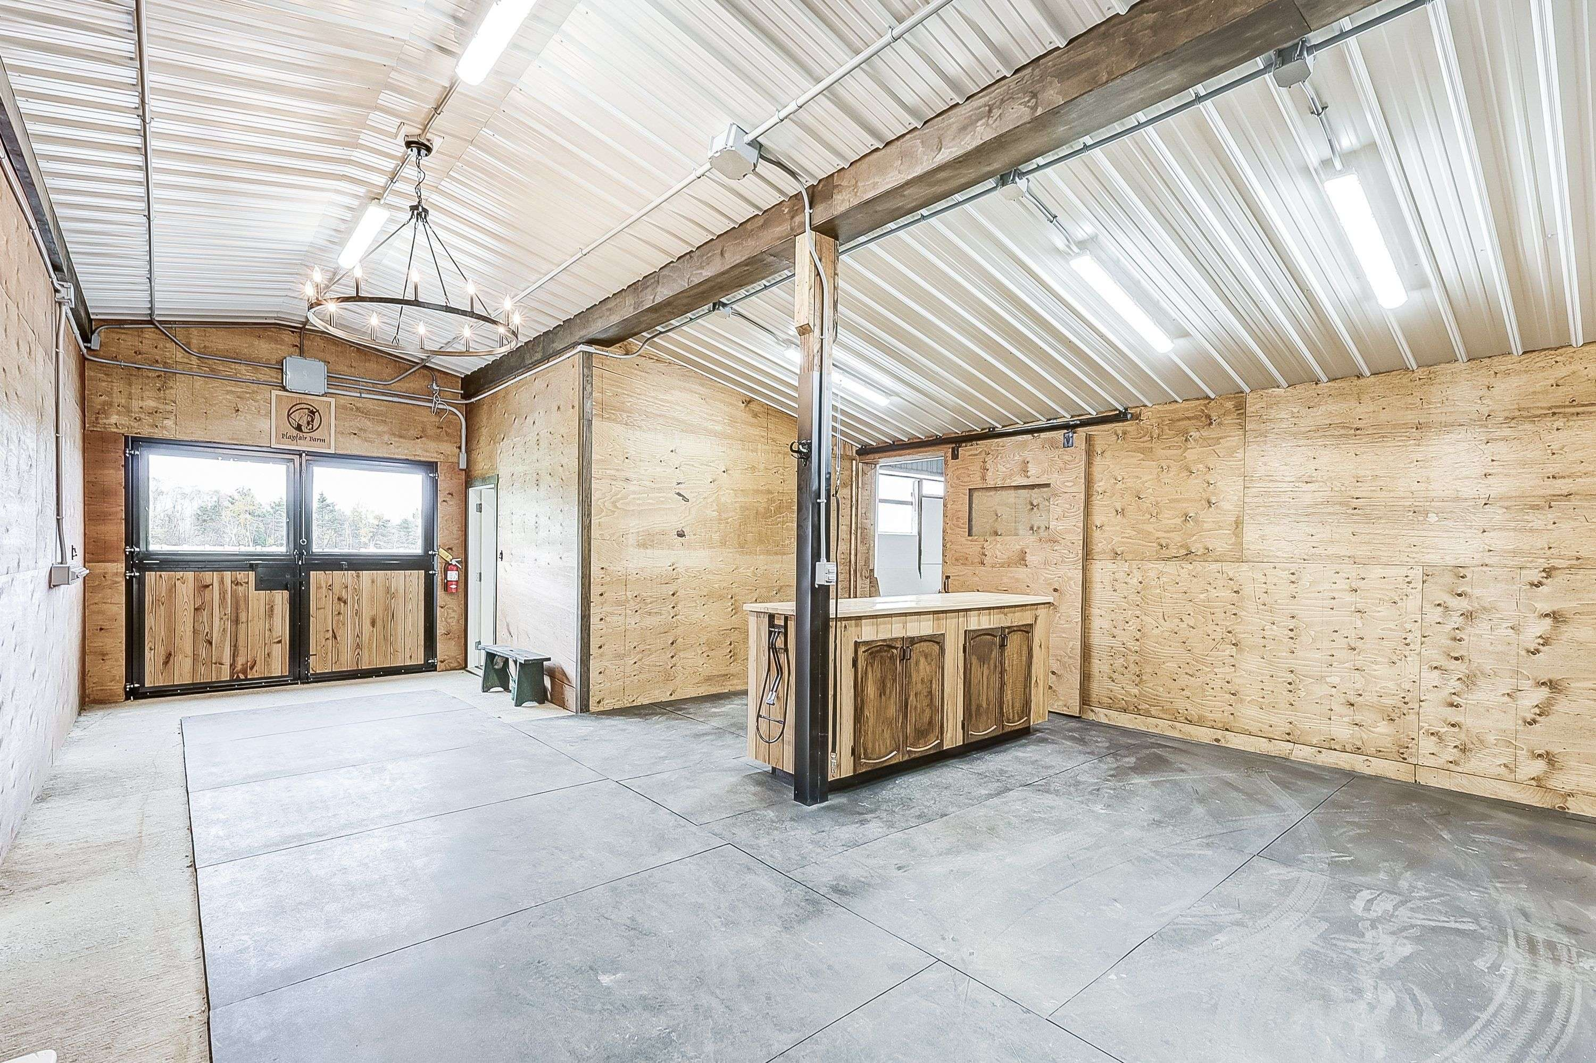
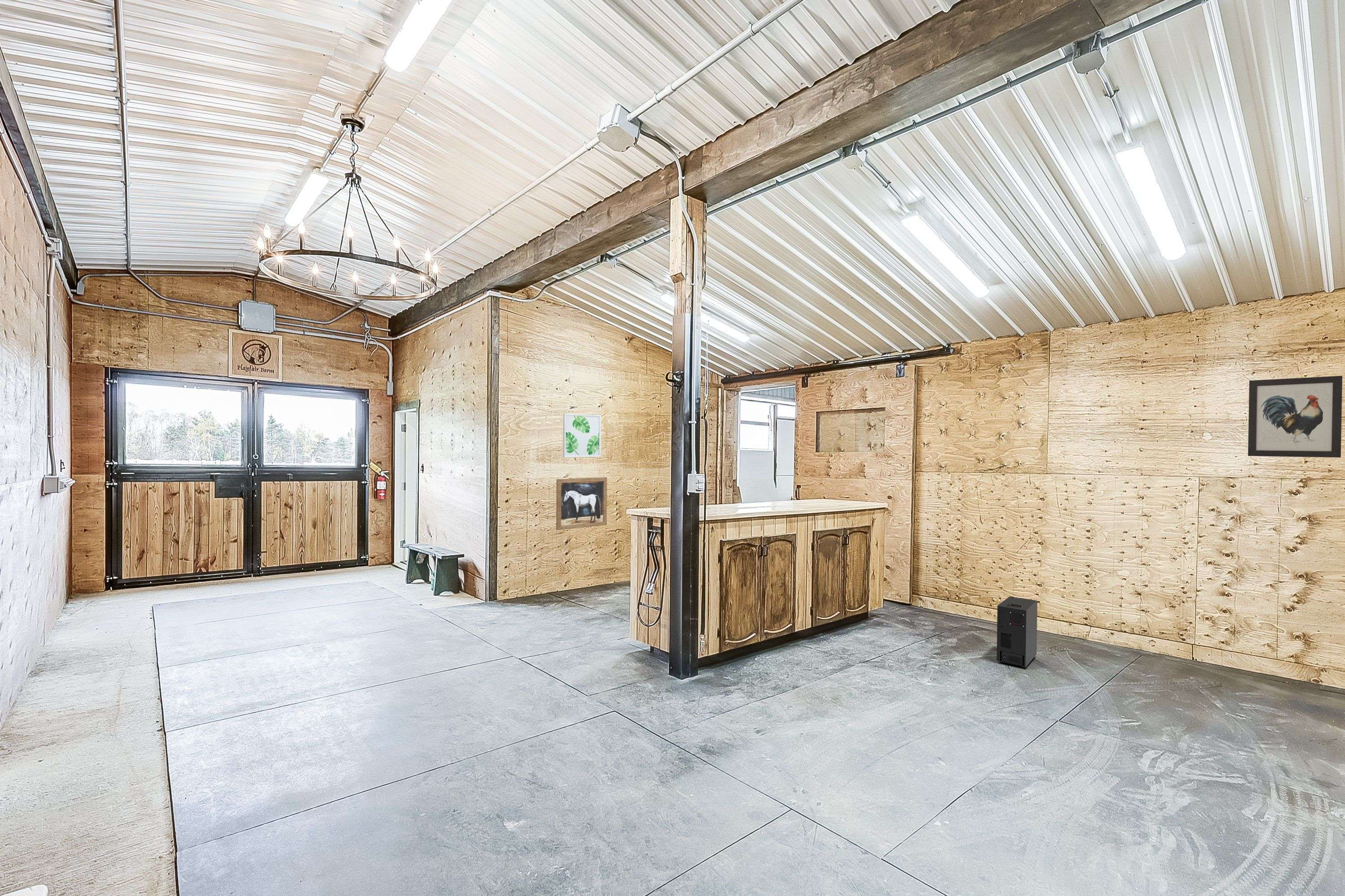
+ wall art [556,477,607,531]
+ wall art [562,413,602,458]
+ wall art [1248,375,1343,458]
+ speaker [996,596,1038,669]
